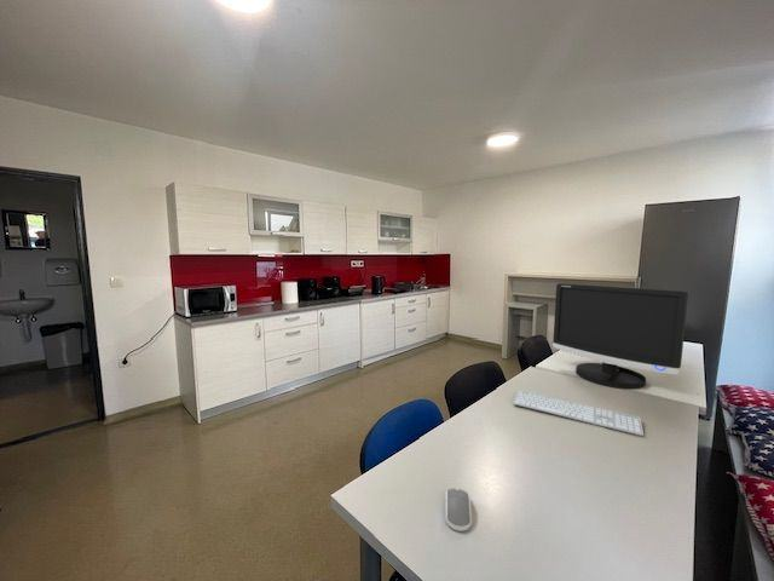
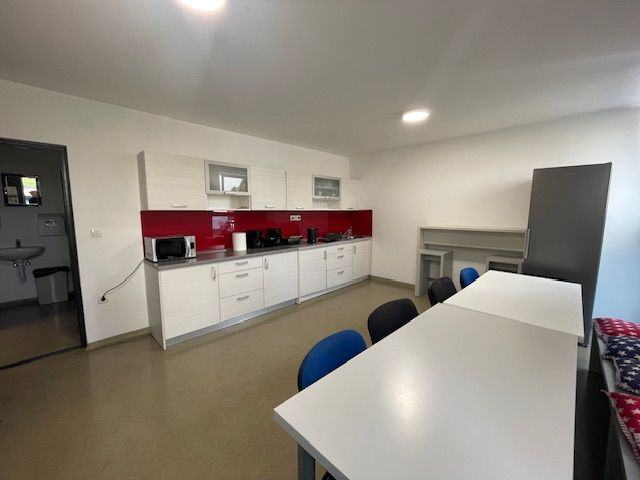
- keyboard [512,390,645,437]
- computer mouse [444,487,473,533]
- monitor [551,282,689,390]
